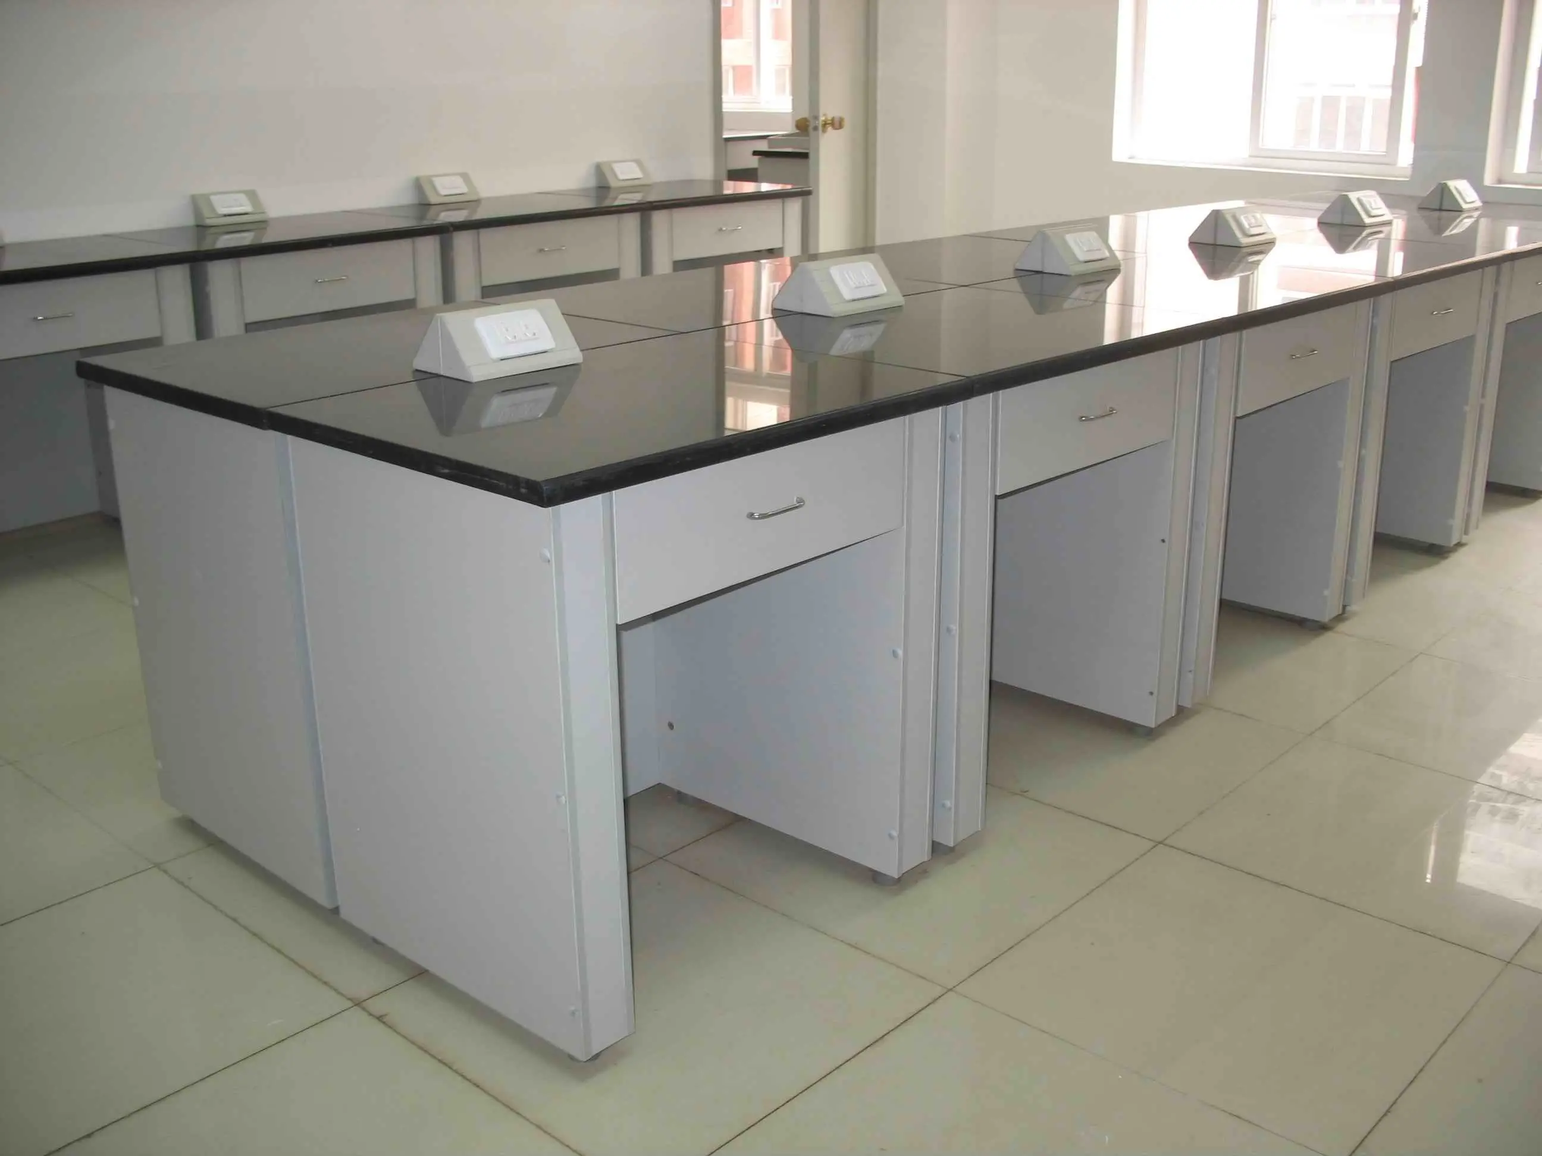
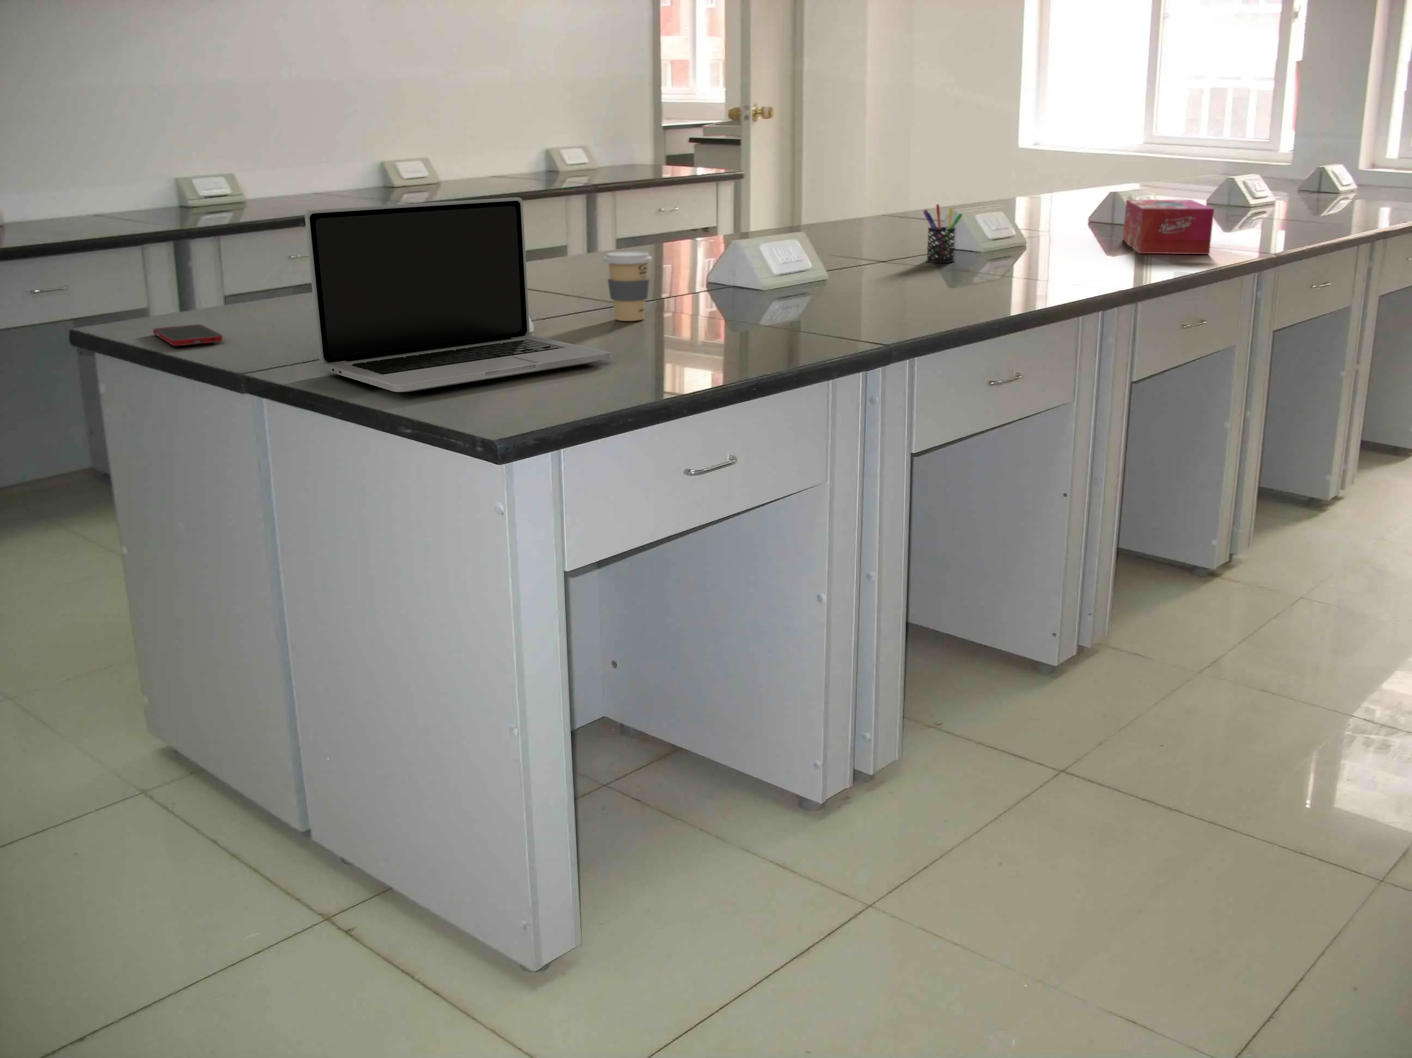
+ coffee cup [603,251,653,321]
+ cell phone [152,323,223,347]
+ tissue box [1122,199,1215,254]
+ pen holder [923,203,964,263]
+ laptop [304,197,611,392]
